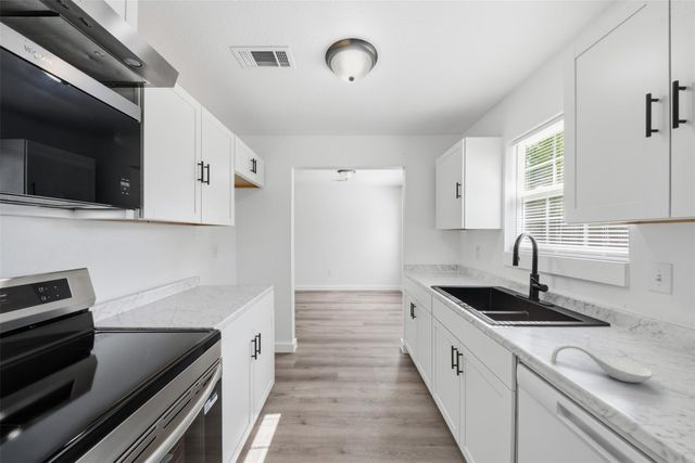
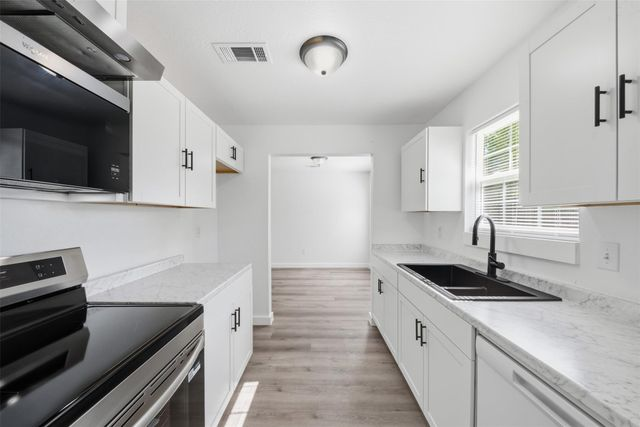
- spoon rest [551,342,654,384]
